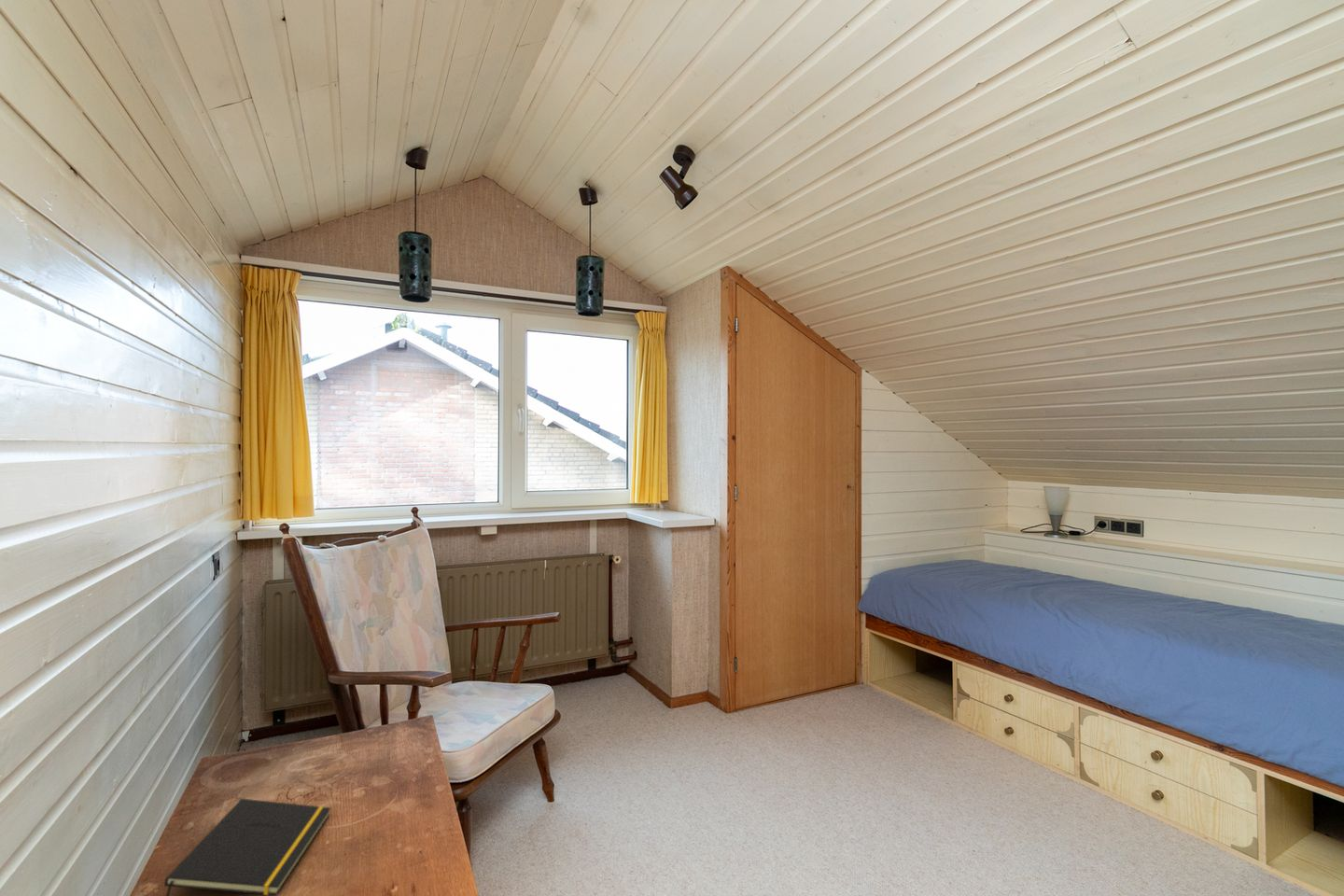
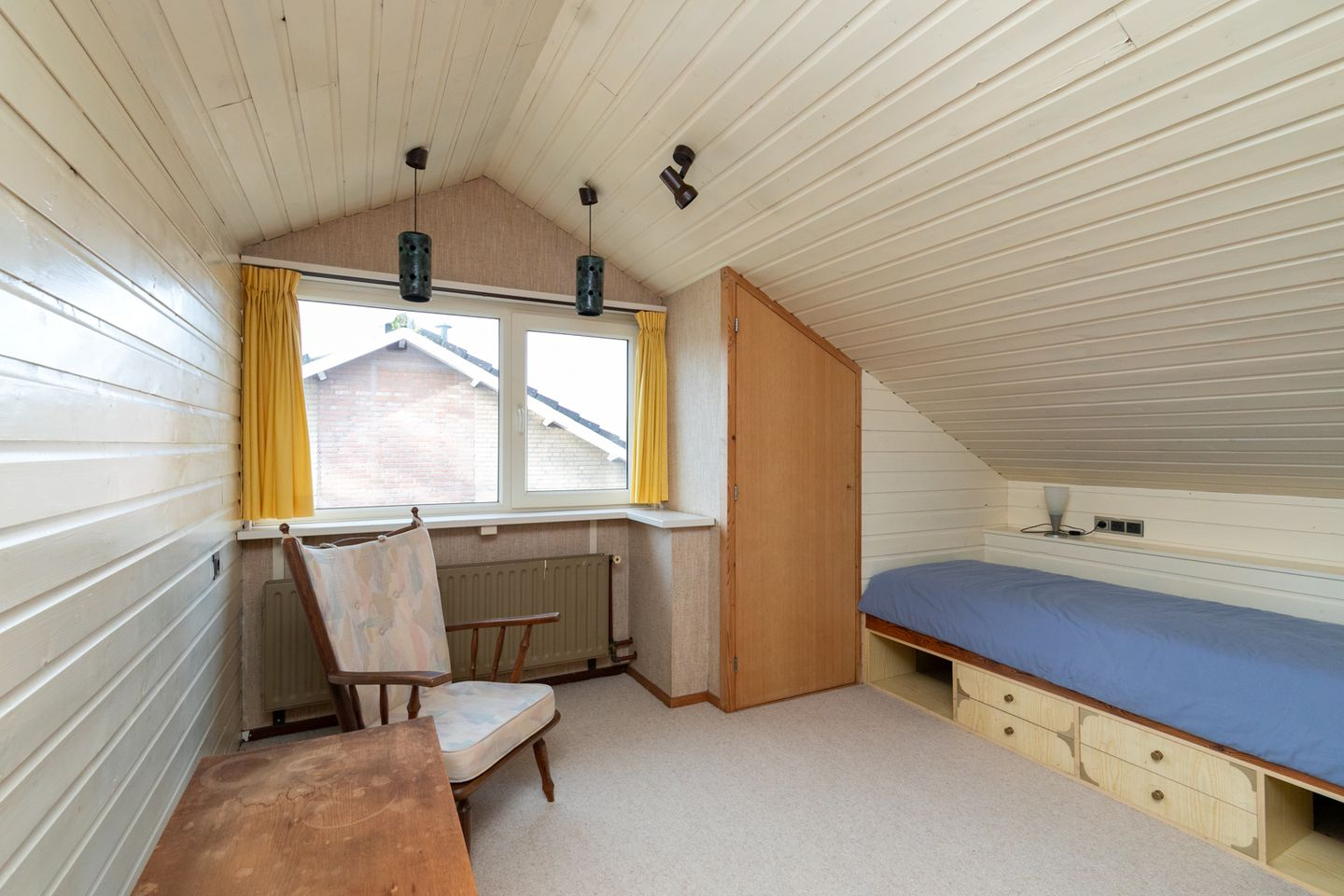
- notepad [163,798,332,896]
